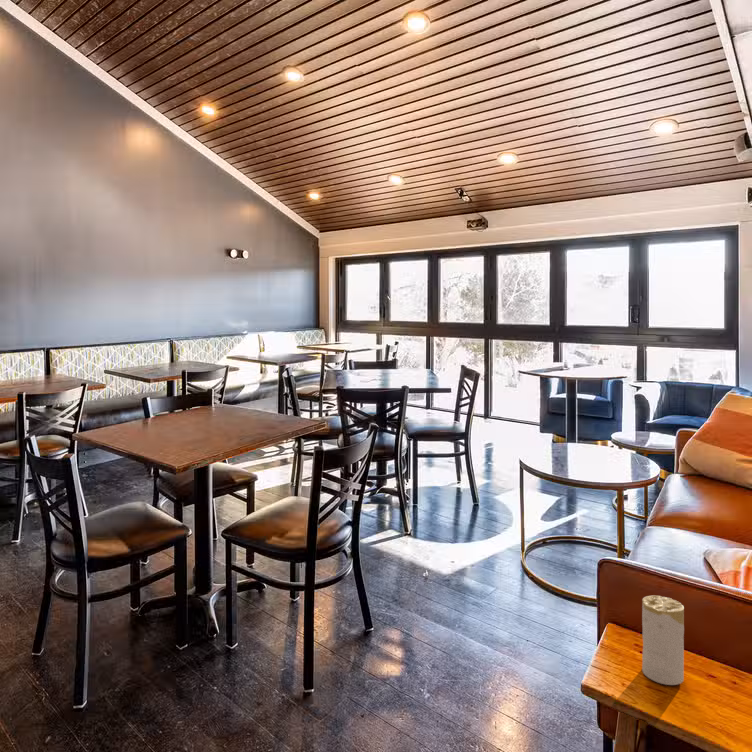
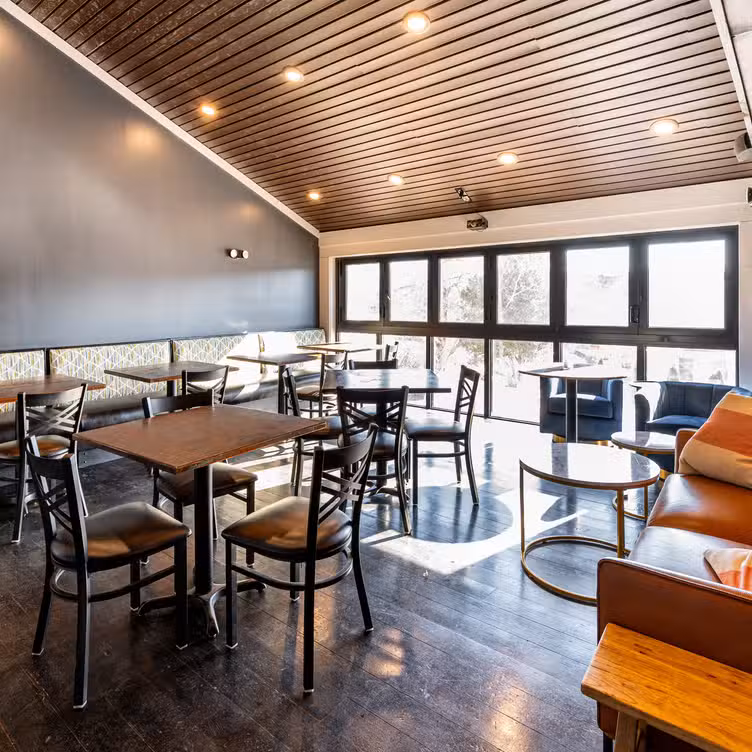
- candle [641,595,685,686]
